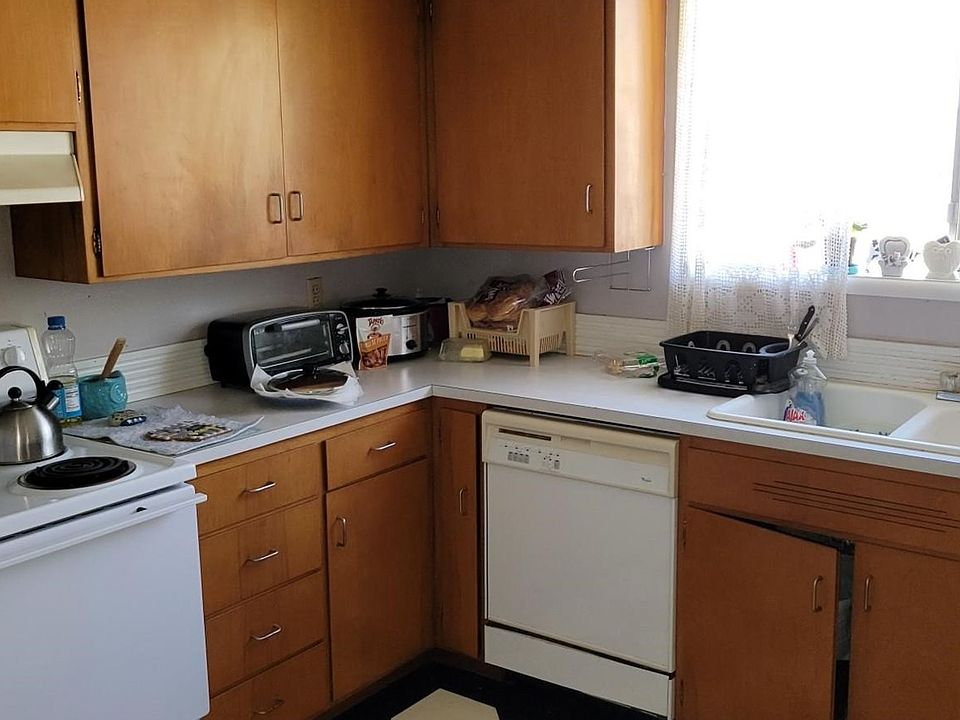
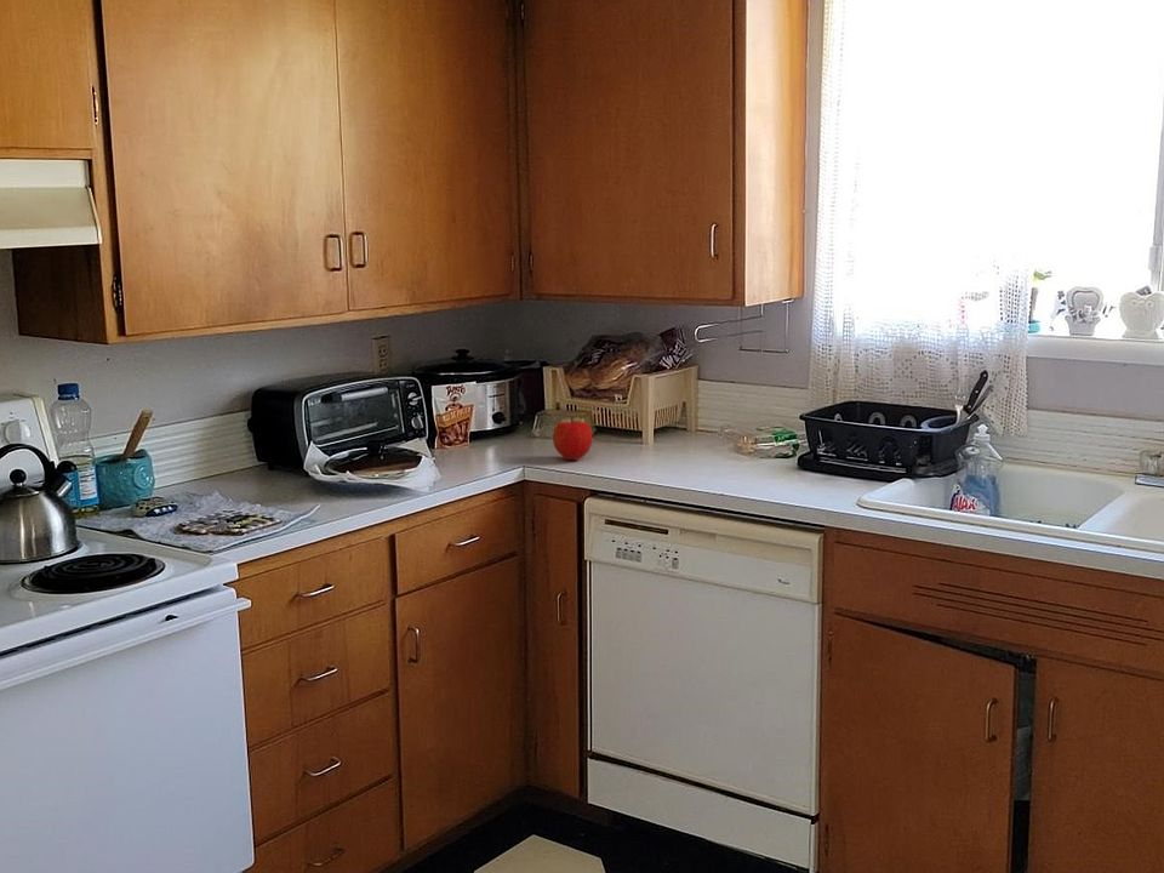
+ fruit [552,416,593,462]
